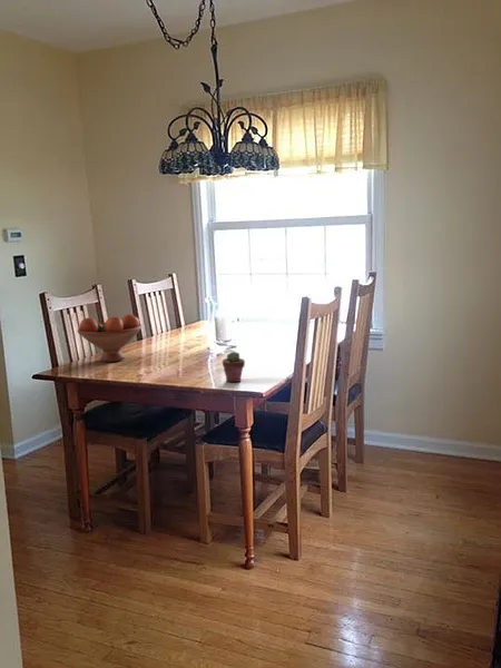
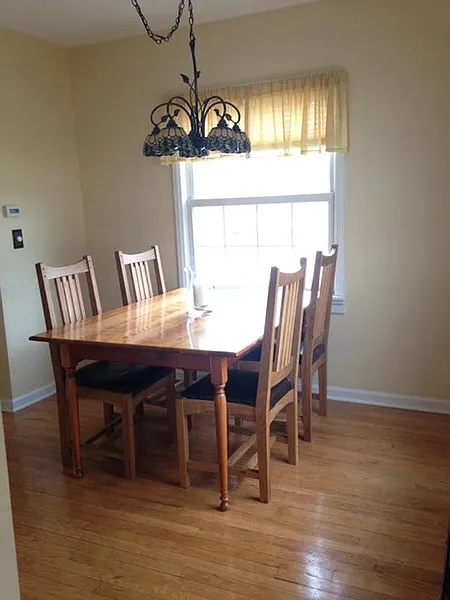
- fruit bowl [77,313,144,363]
- potted succulent [222,351,246,383]
